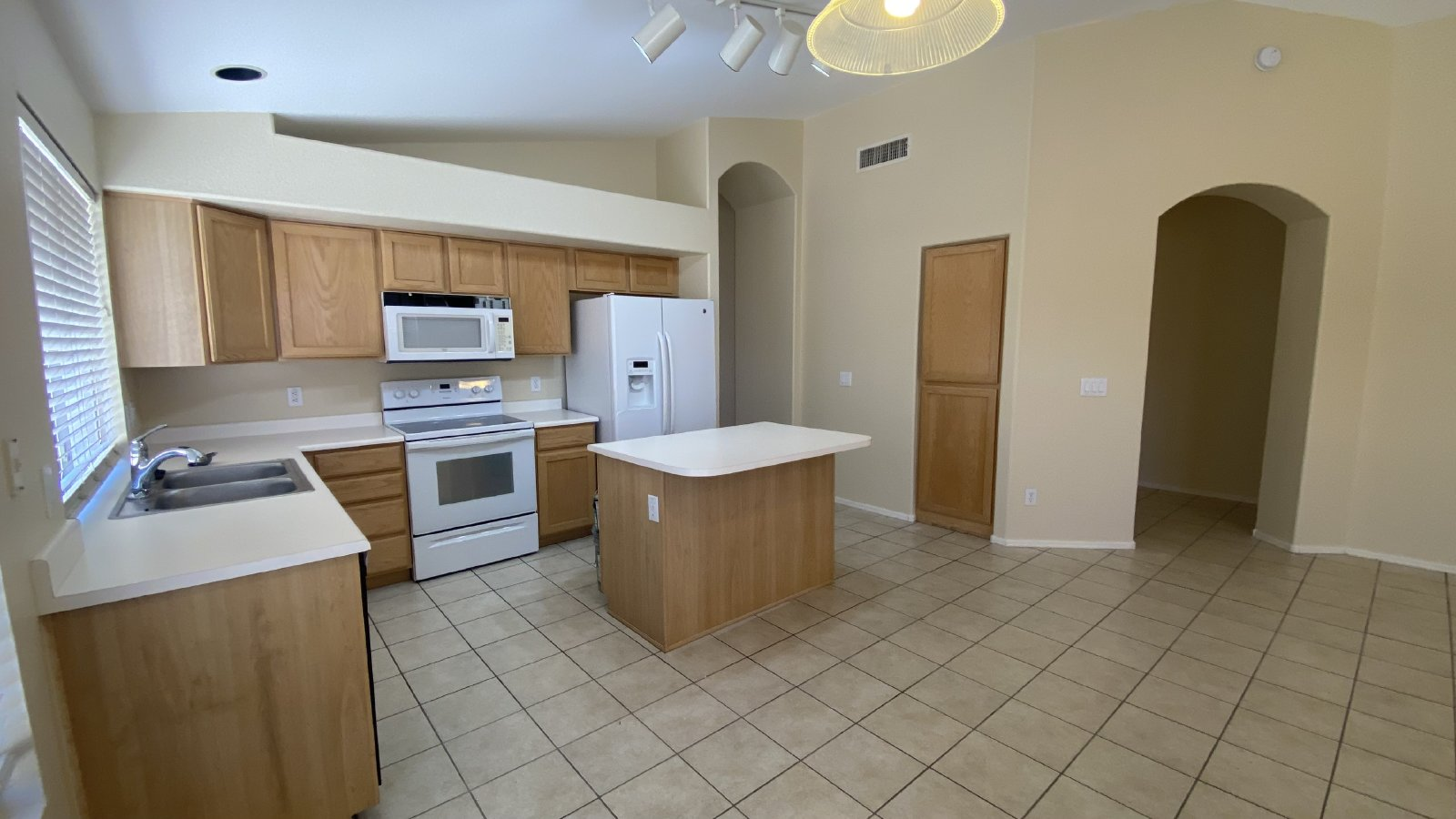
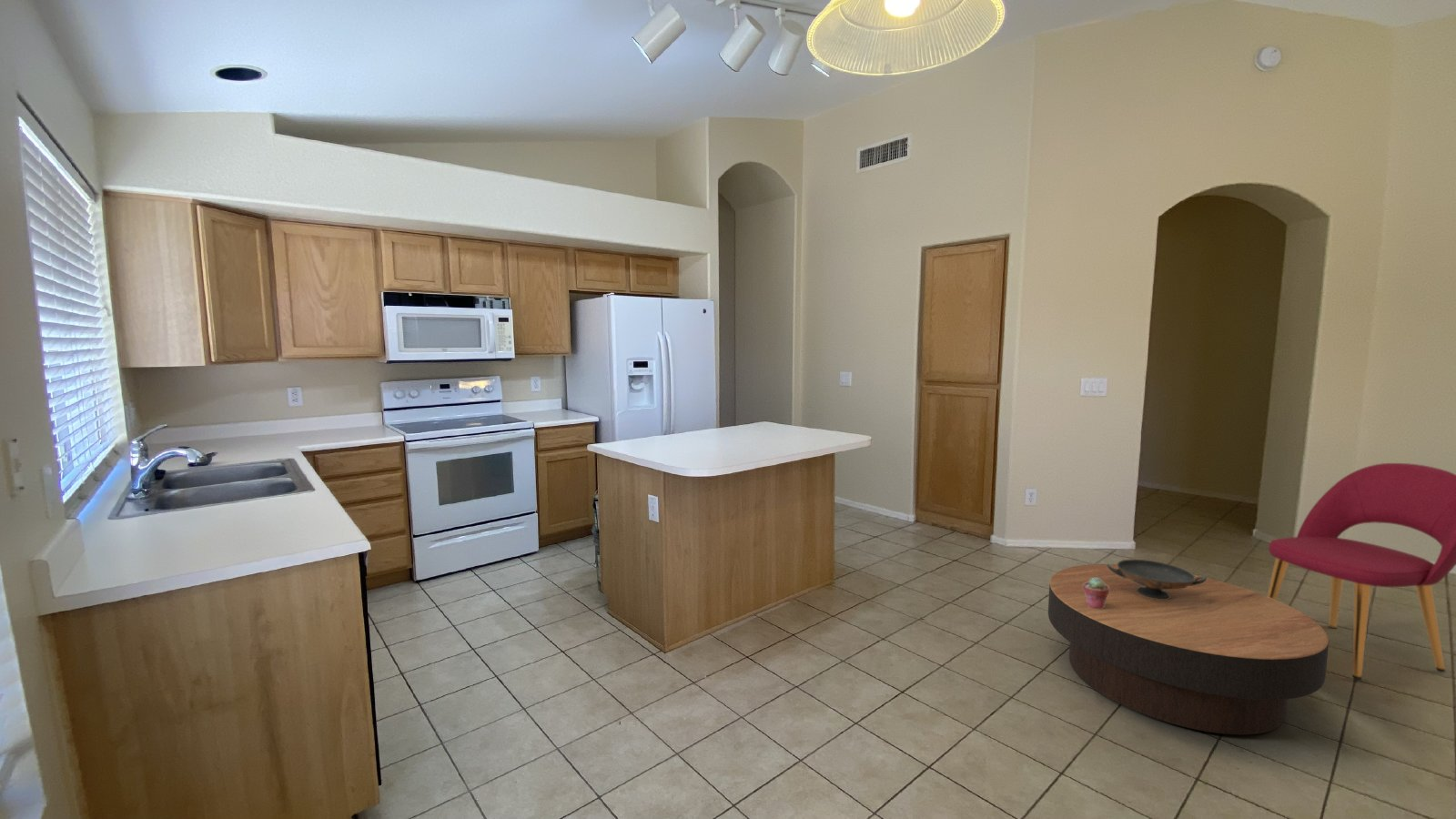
+ decorative bowl [1107,558,1208,600]
+ potted succulent [1083,578,1109,609]
+ coffee table [1047,563,1330,735]
+ dining chair [1266,462,1456,681]
